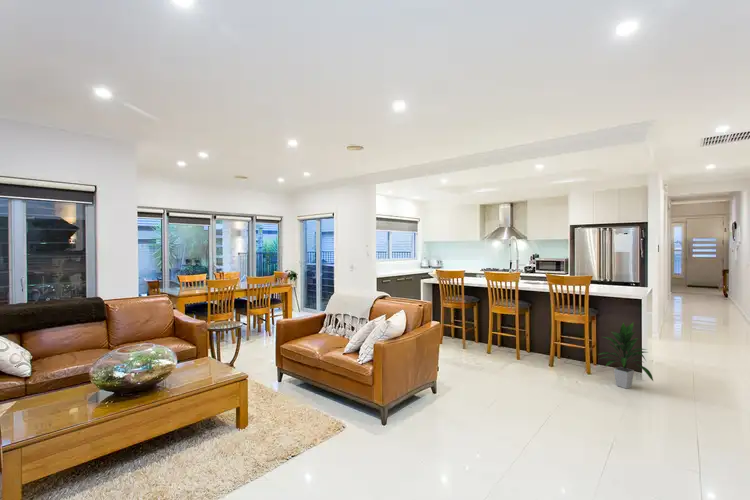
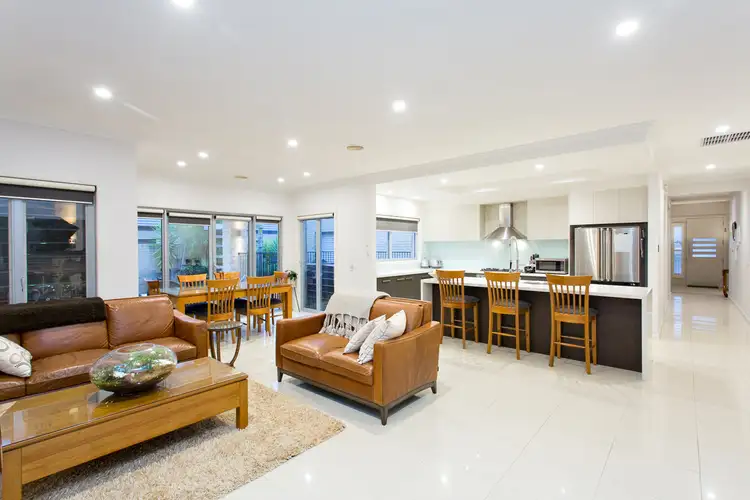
- indoor plant [597,321,655,390]
